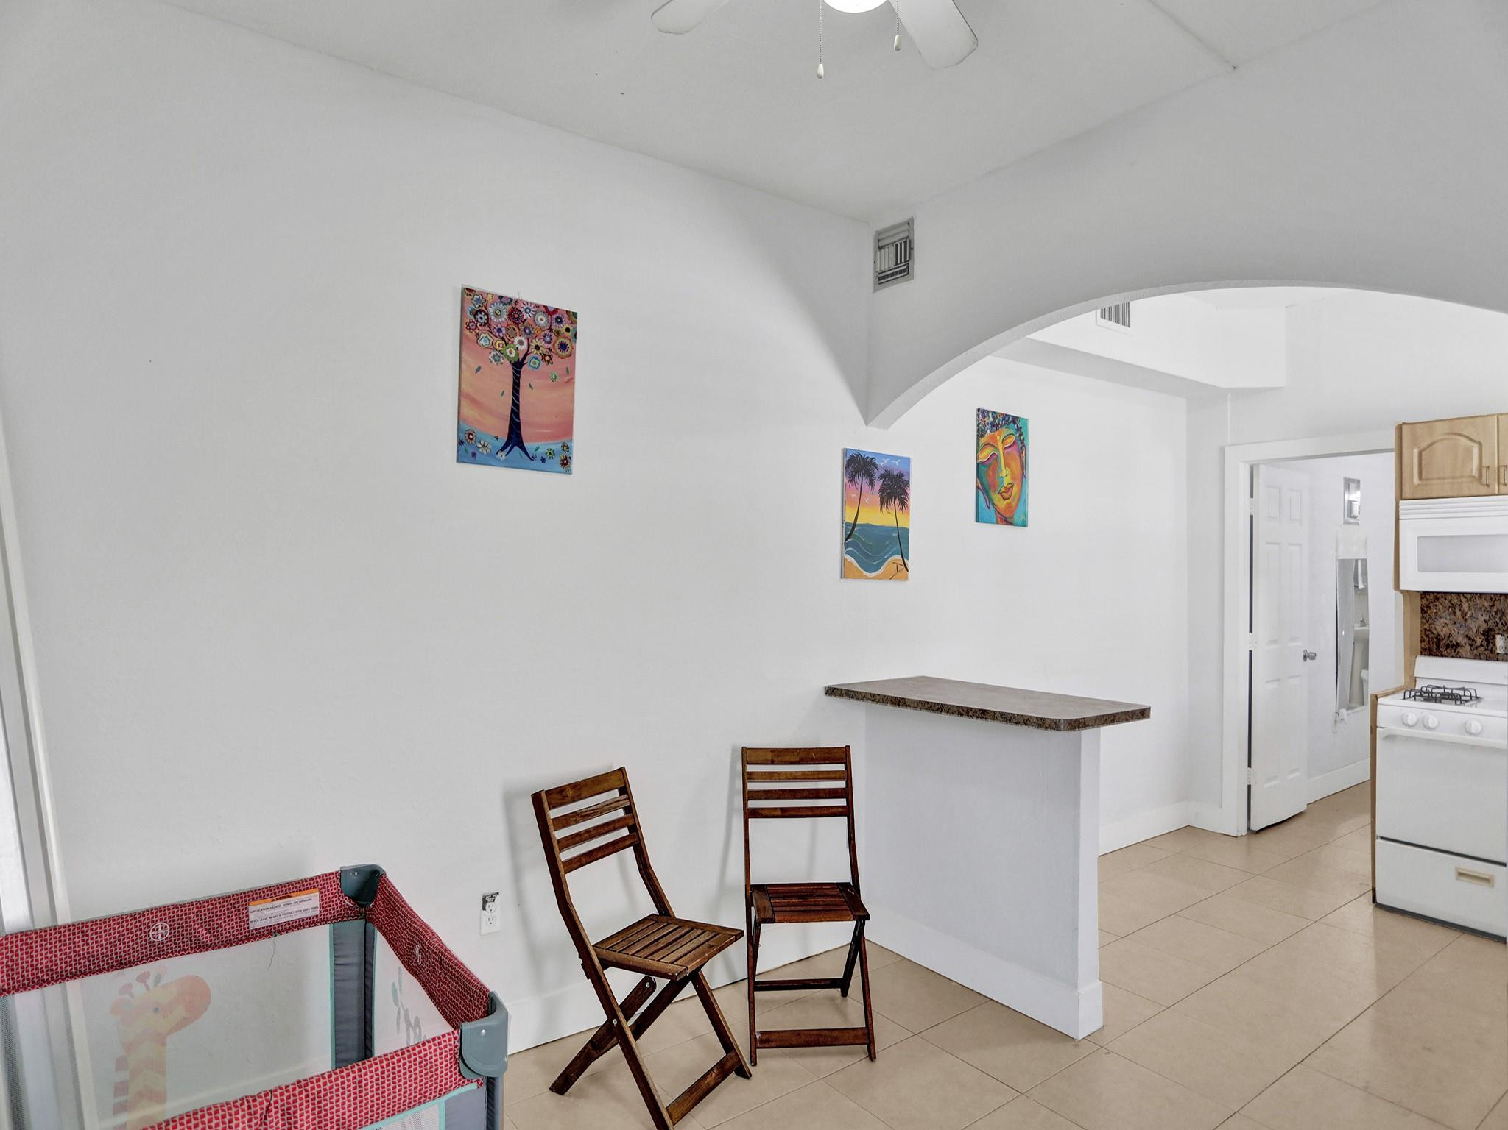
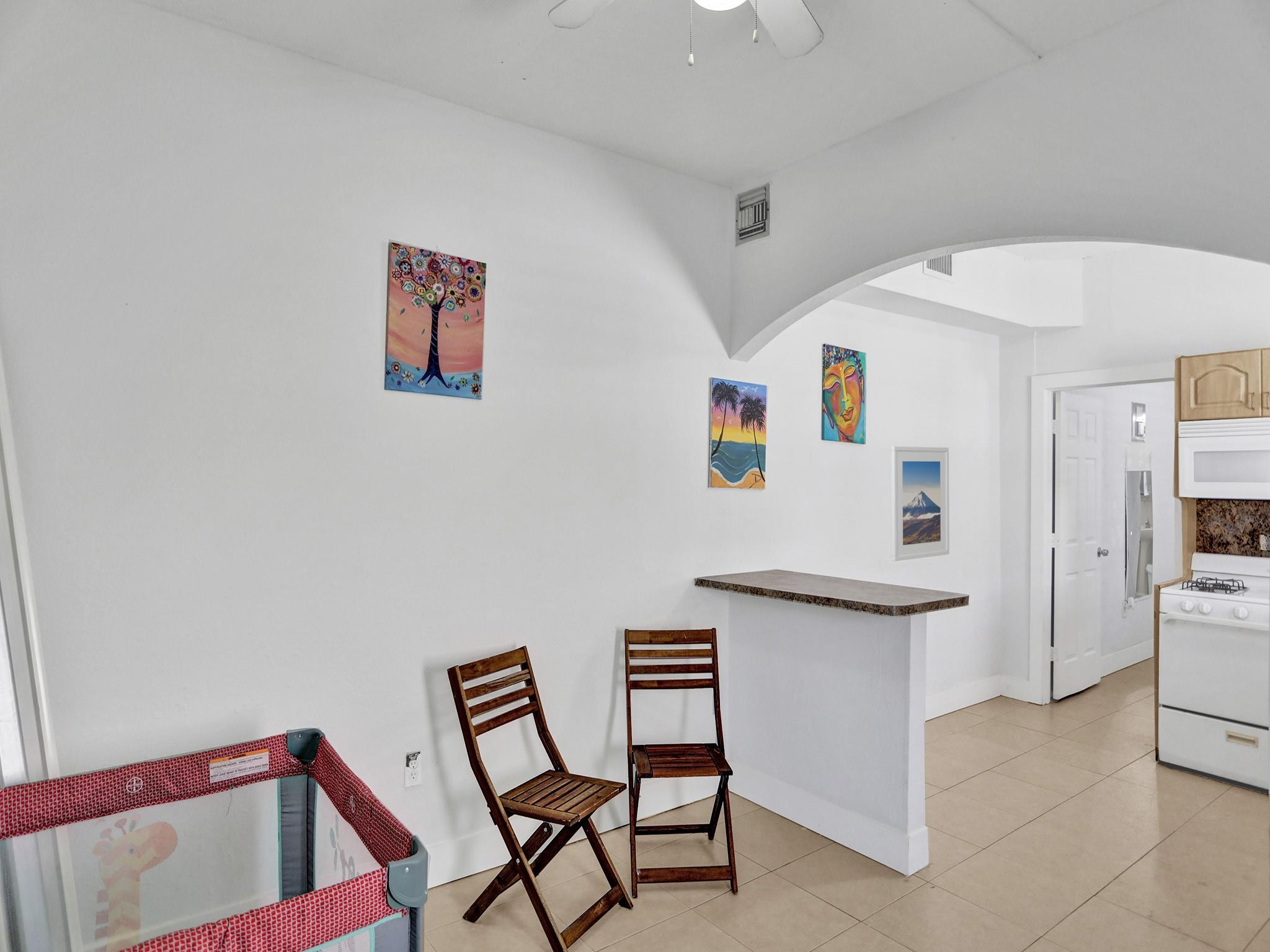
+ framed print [890,446,950,562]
